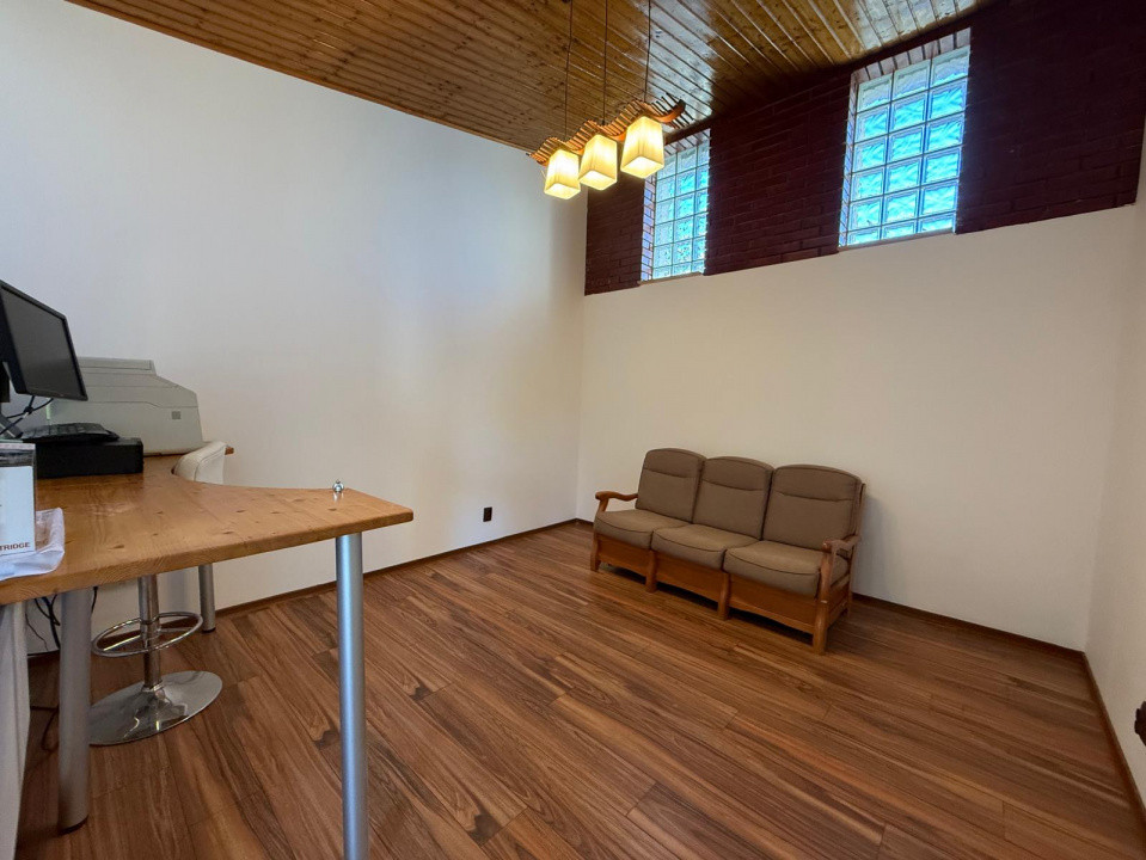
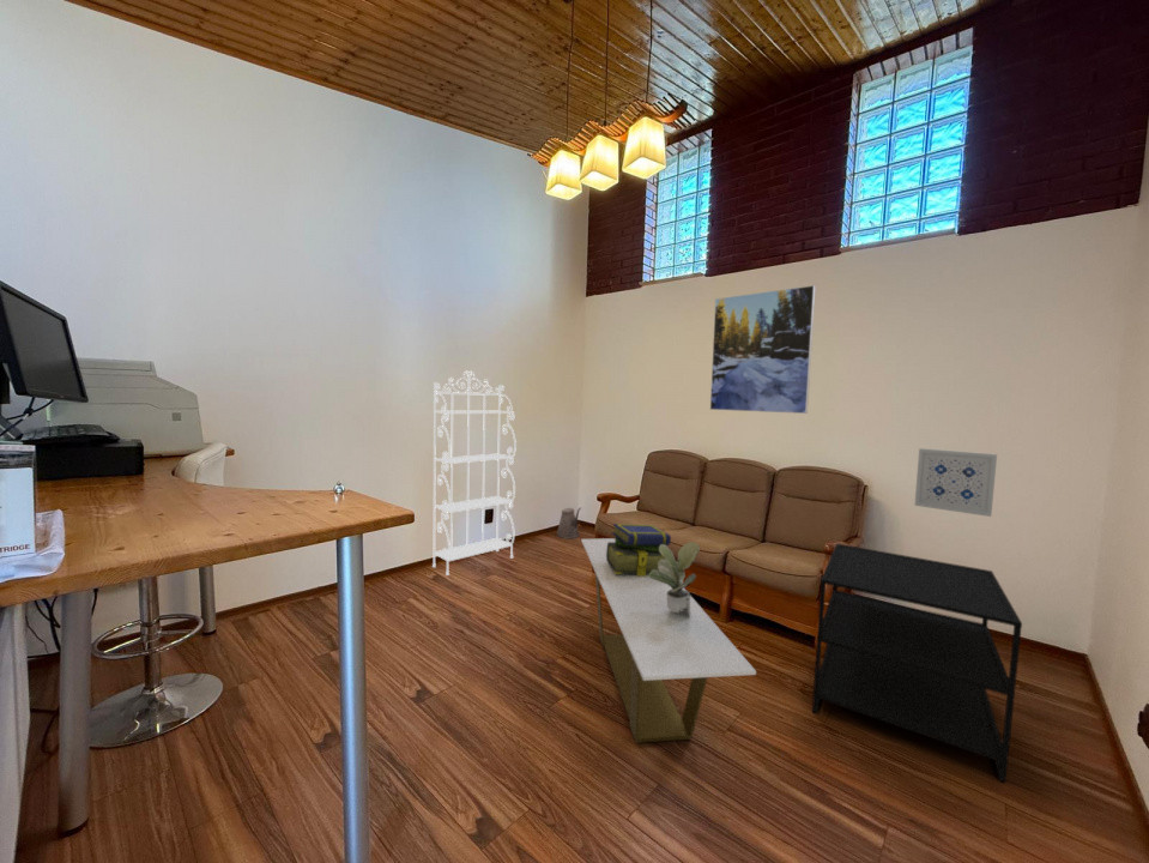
+ wall art [913,447,998,518]
+ bookshelf [431,370,518,577]
+ watering can [556,506,582,539]
+ stack of books [606,523,672,577]
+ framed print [709,284,817,415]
+ potted plant [648,541,701,617]
+ coffee table [580,537,757,746]
+ side table [811,543,1023,784]
